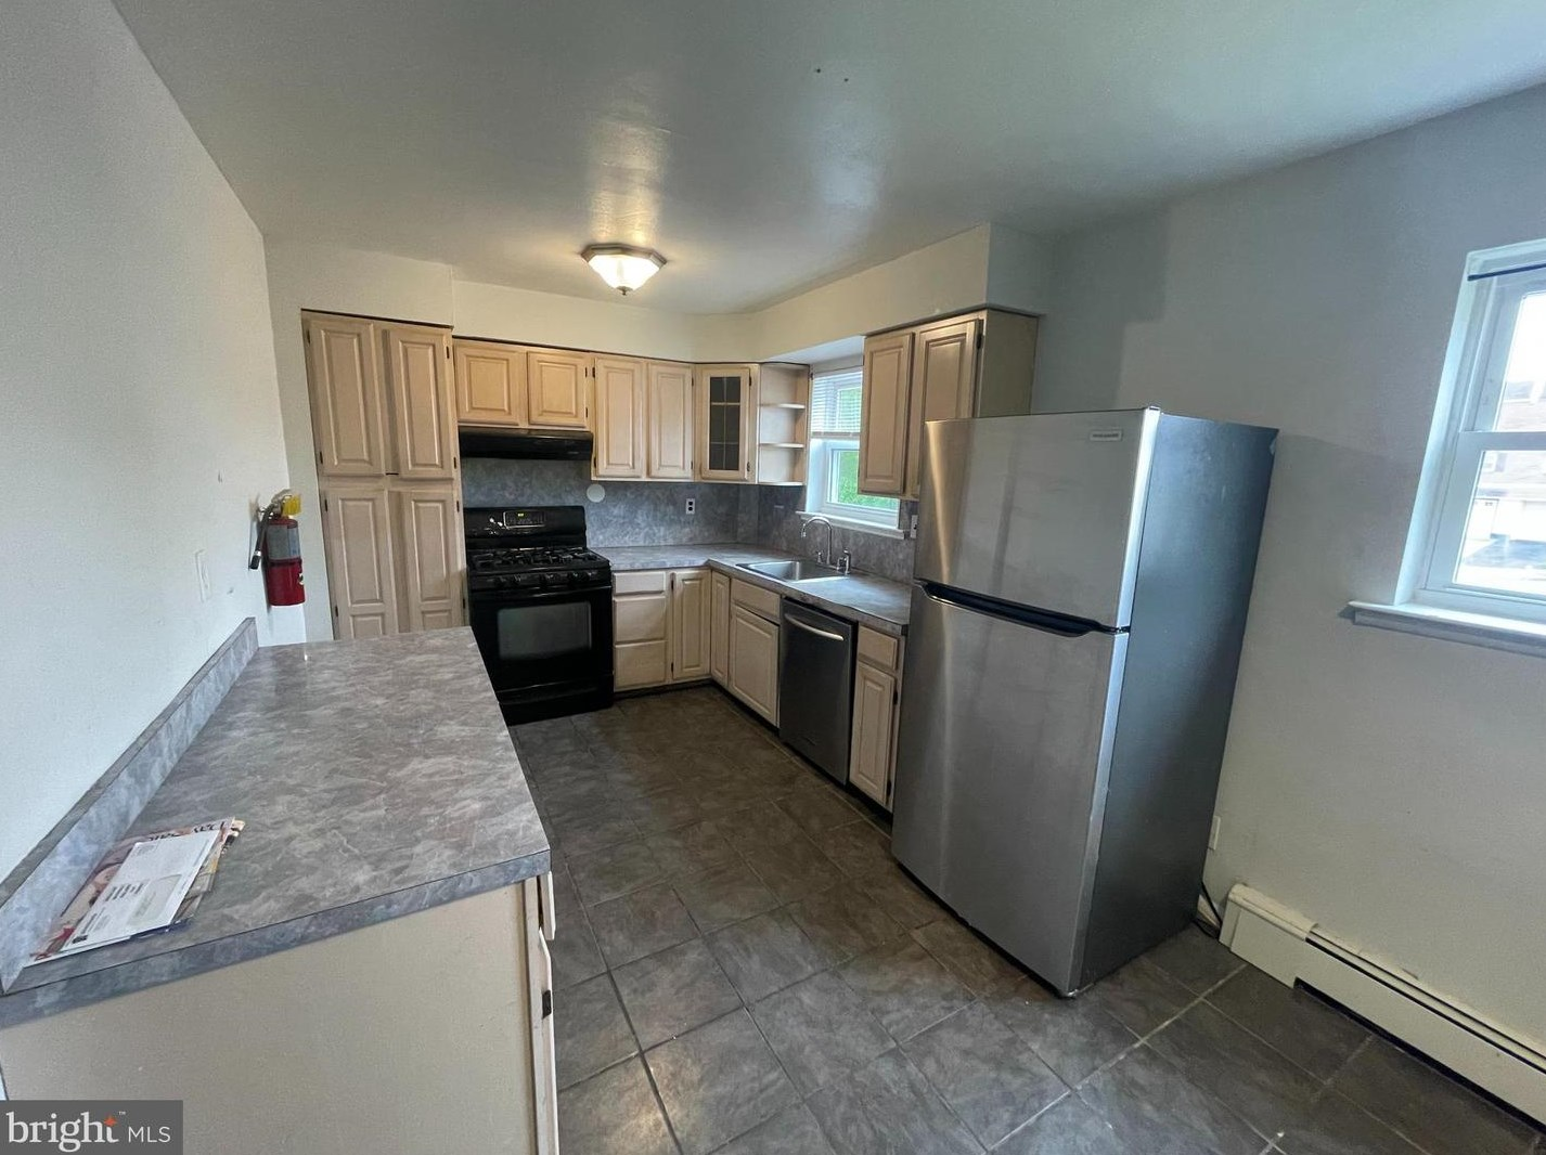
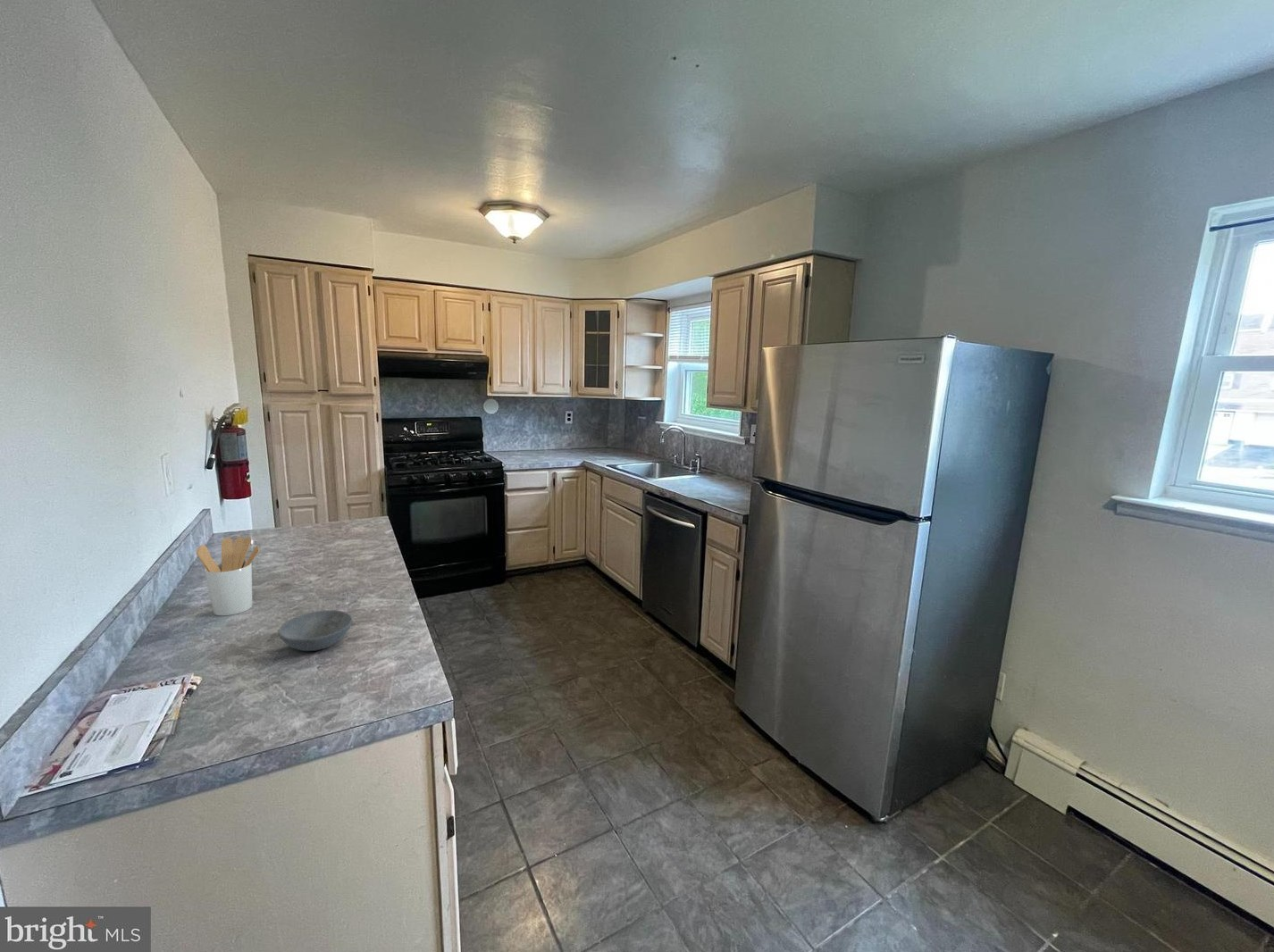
+ bowl [277,609,353,652]
+ utensil holder [196,537,260,616]
